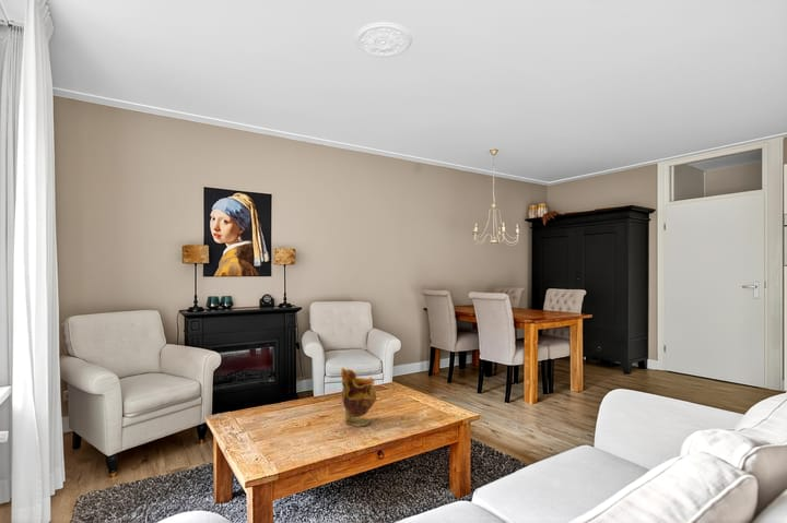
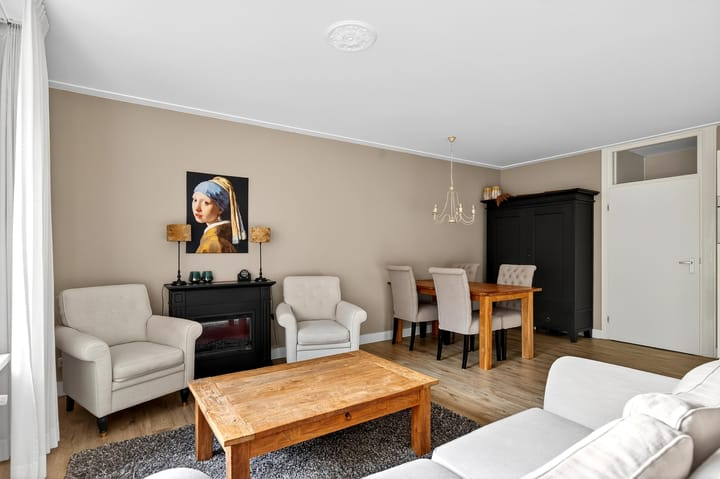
- vase [340,367,377,428]
